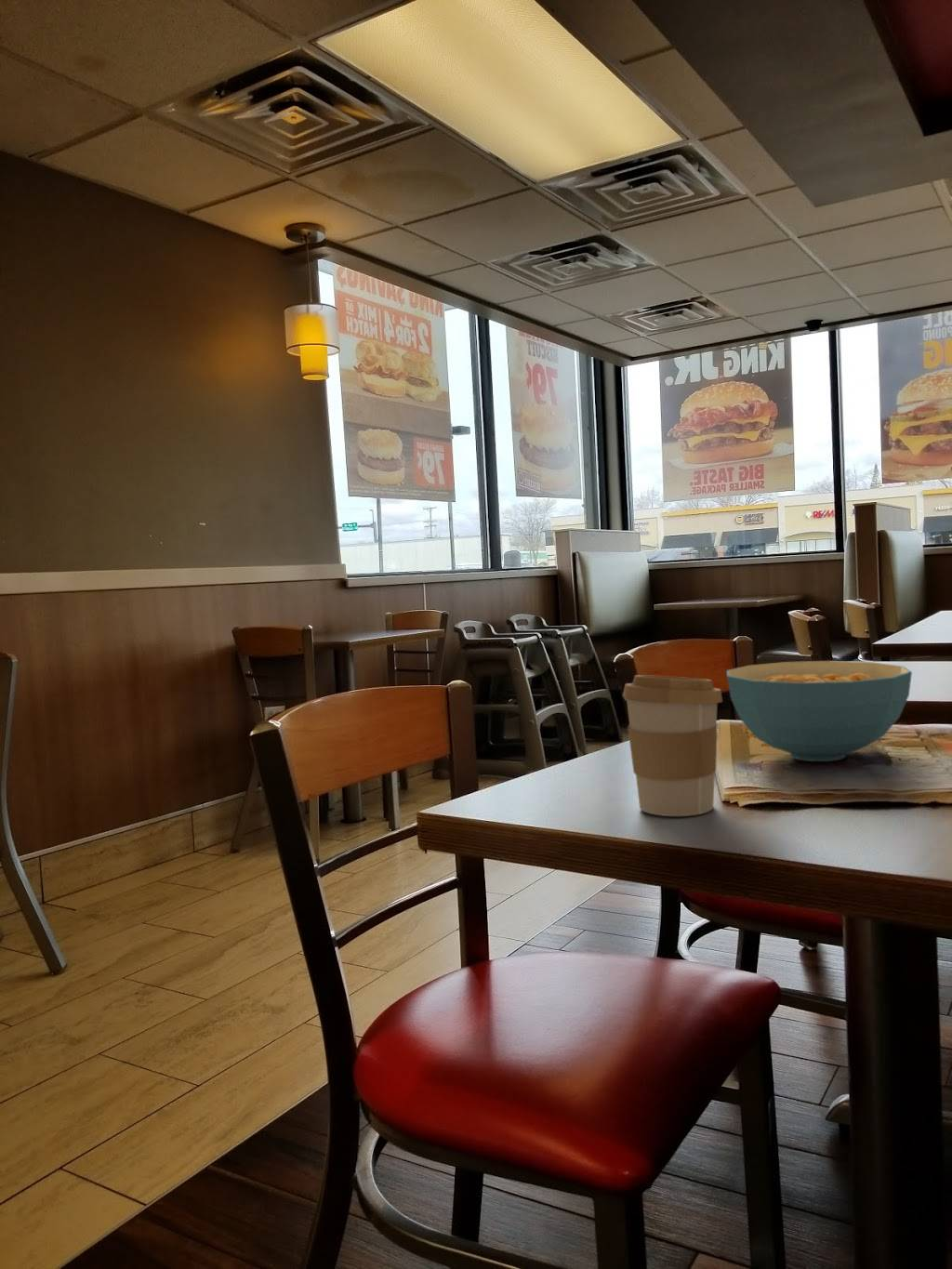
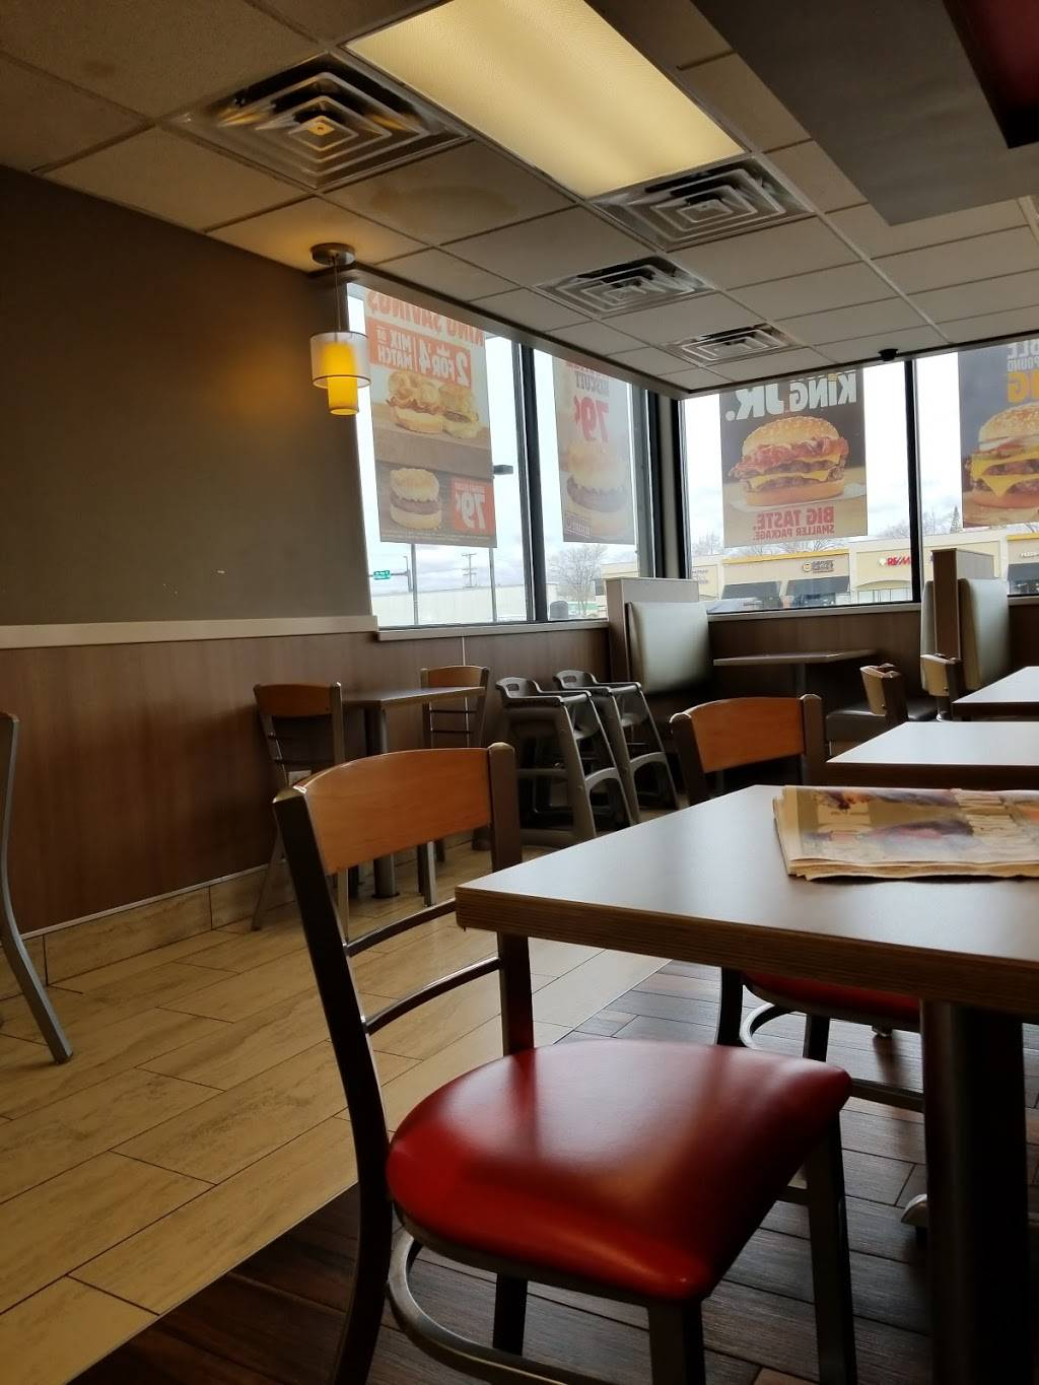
- coffee cup [622,674,723,817]
- cereal bowl [726,660,913,762]
